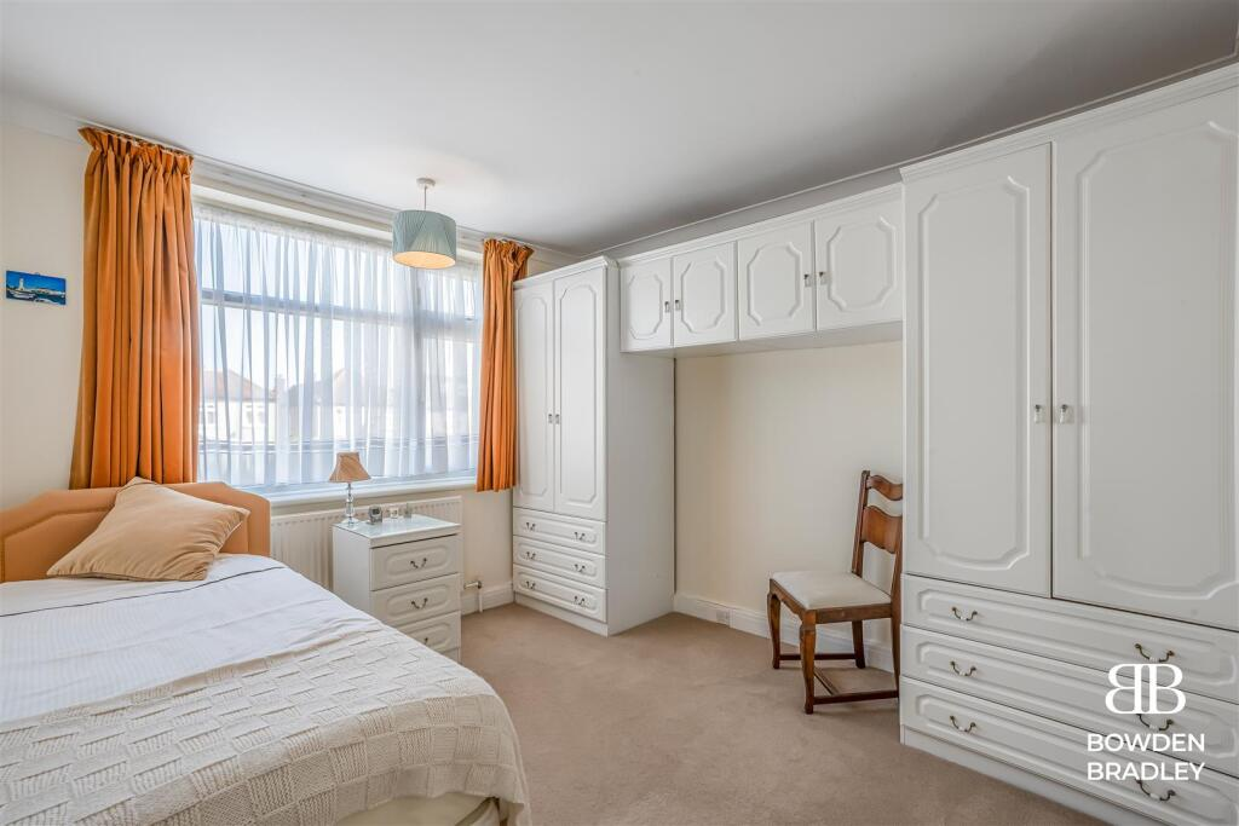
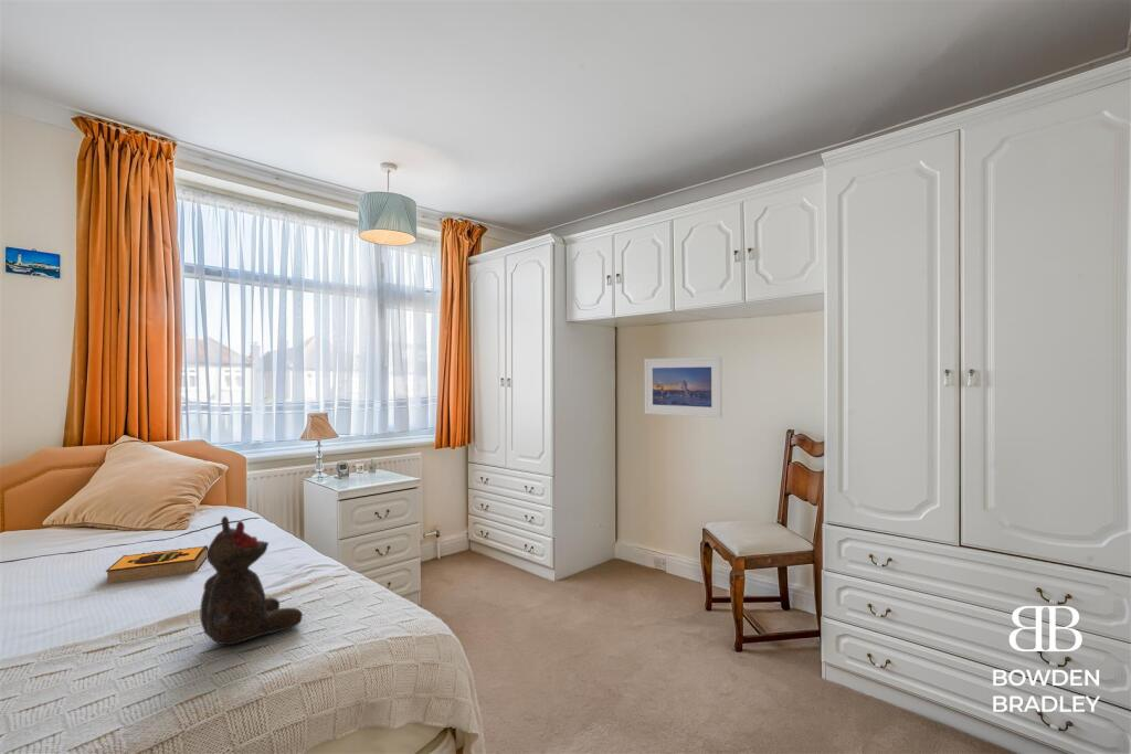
+ hardback book [105,544,209,584]
+ teddy bear [199,516,304,647]
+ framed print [644,355,723,418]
